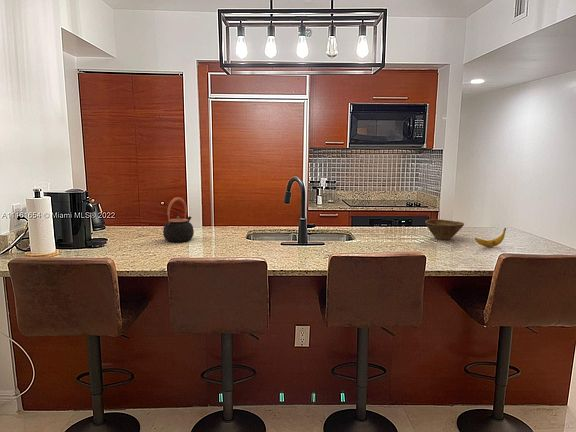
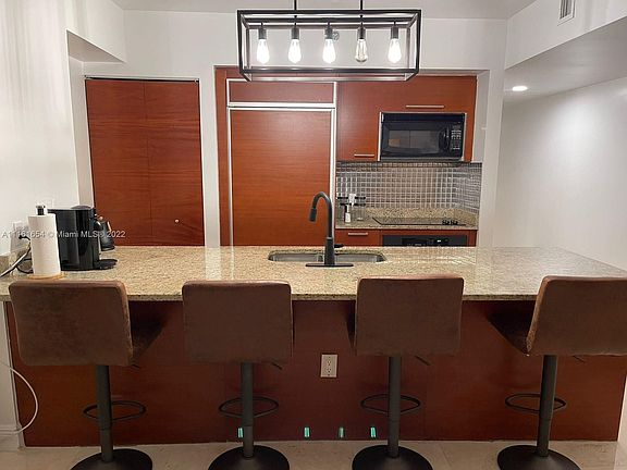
- teapot [162,196,195,243]
- bowl [424,218,465,240]
- banana [474,227,507,248]
